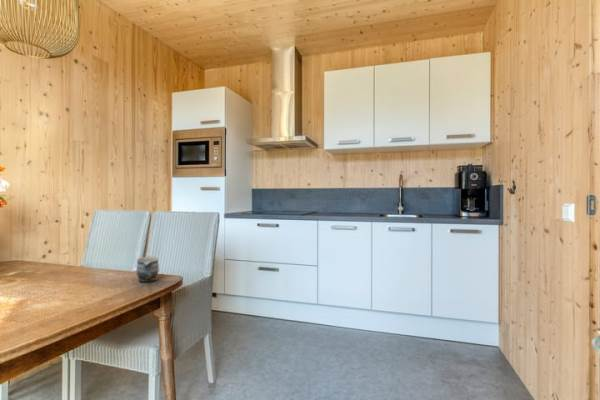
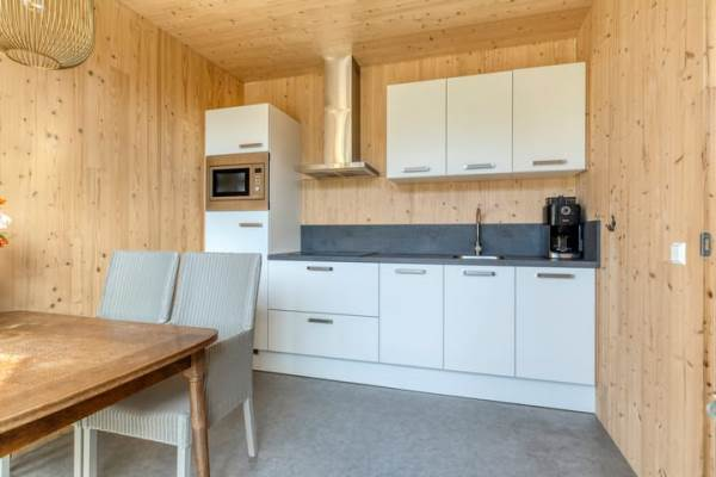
- mug [136,256,160,283]
